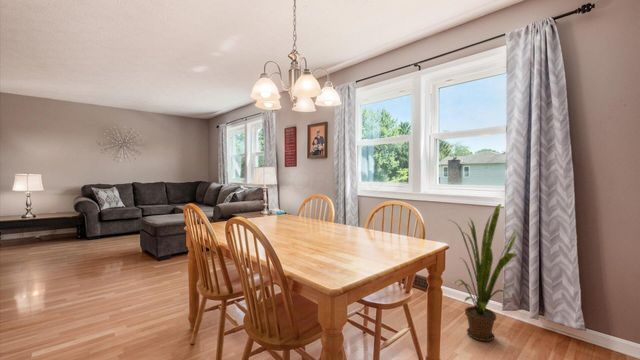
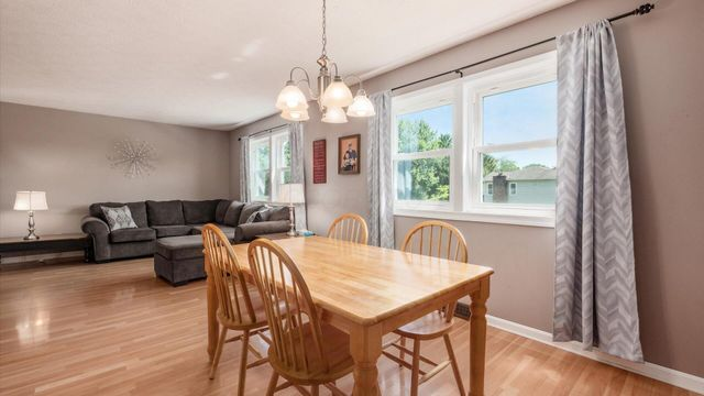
- house plant [446,203,525,342]
